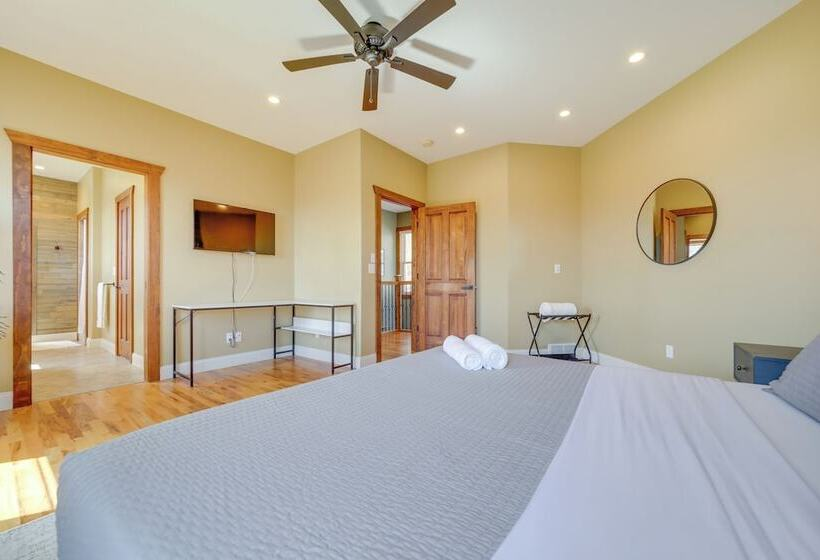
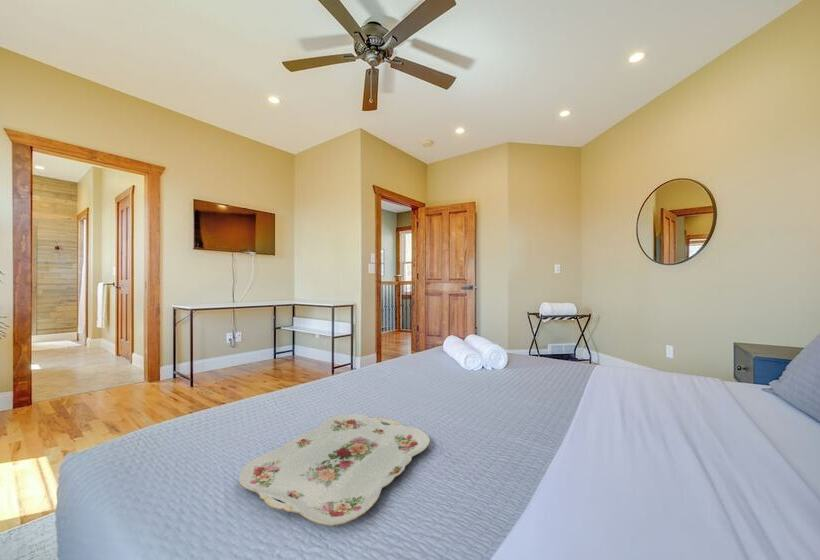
+ serving tray [238,413,431,527]
